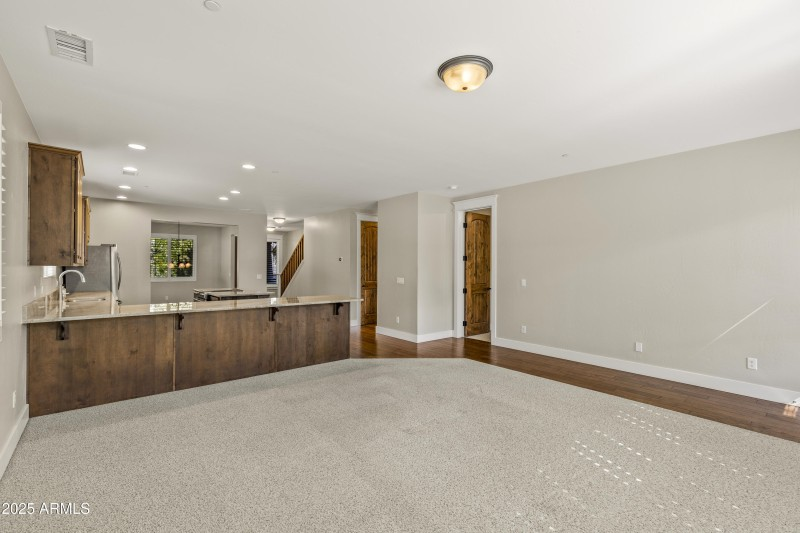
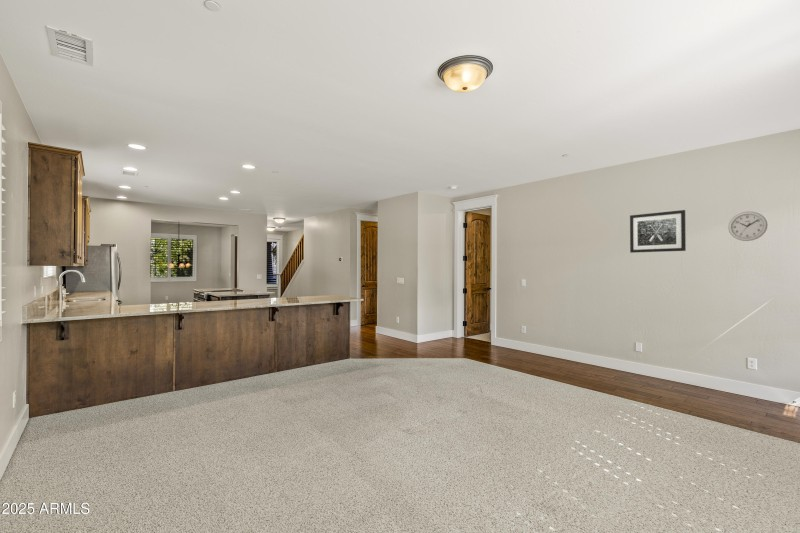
+ wall clock [727,211,769,242]
+ wall art [629,209,687,254]
